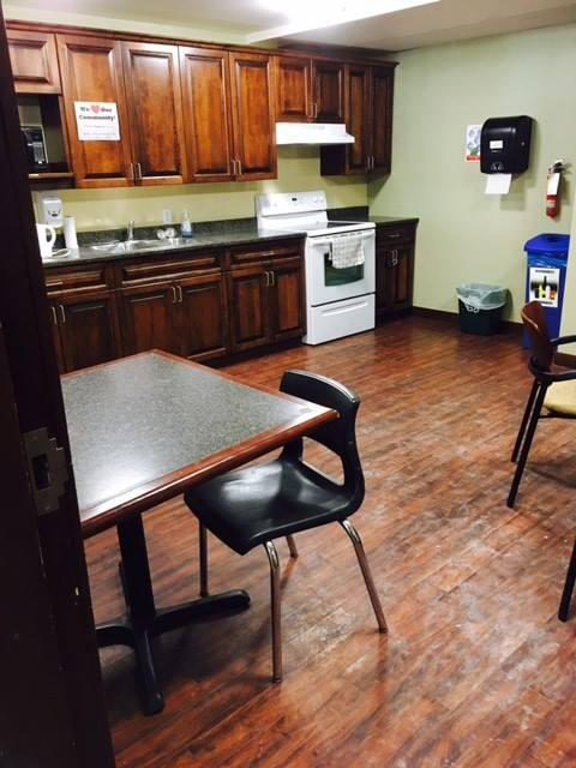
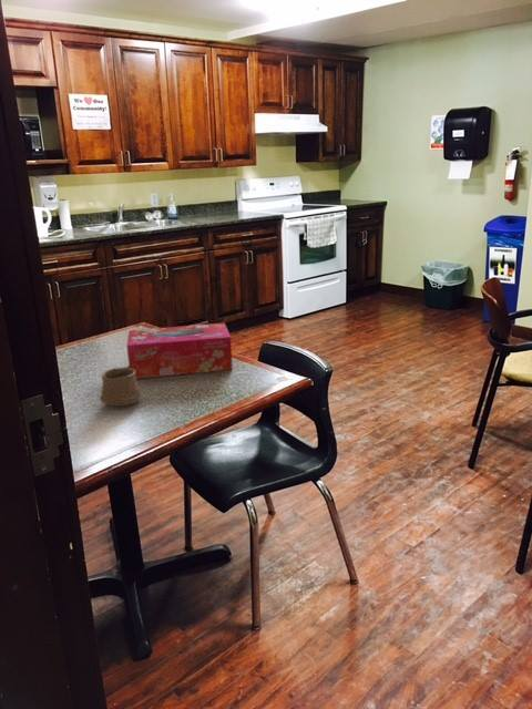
+ cup [99,367,142,408]
+ tissue box [125,321,234,380]
